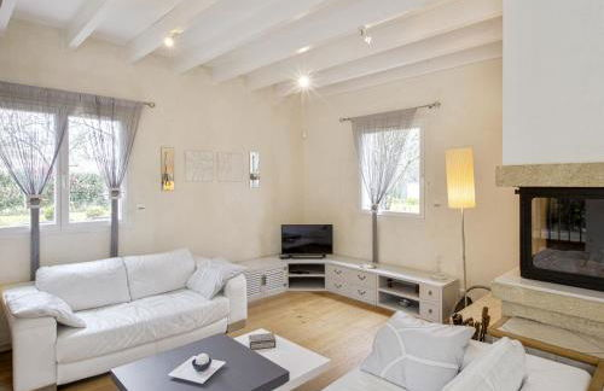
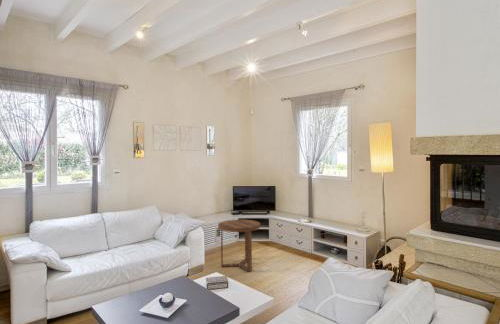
+ side table [217,219,261,272]
